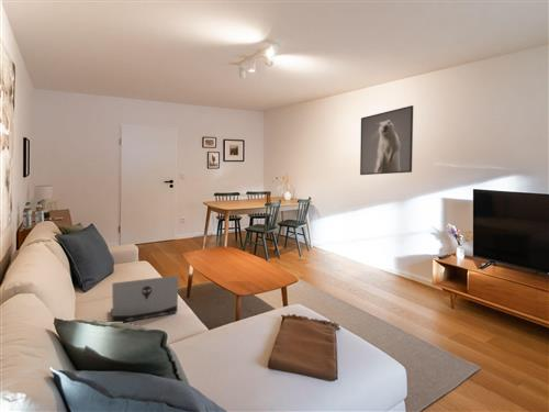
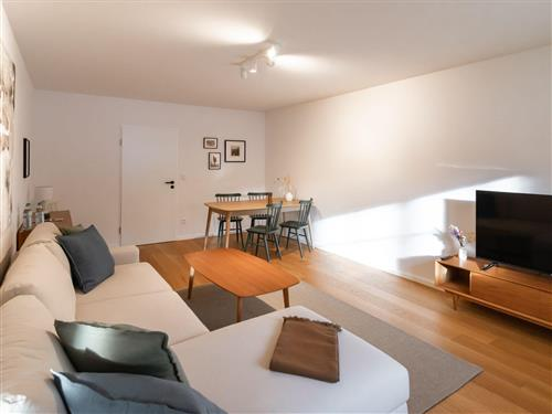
- laptop computer [110,275,180,324]
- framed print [359,104,414,176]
